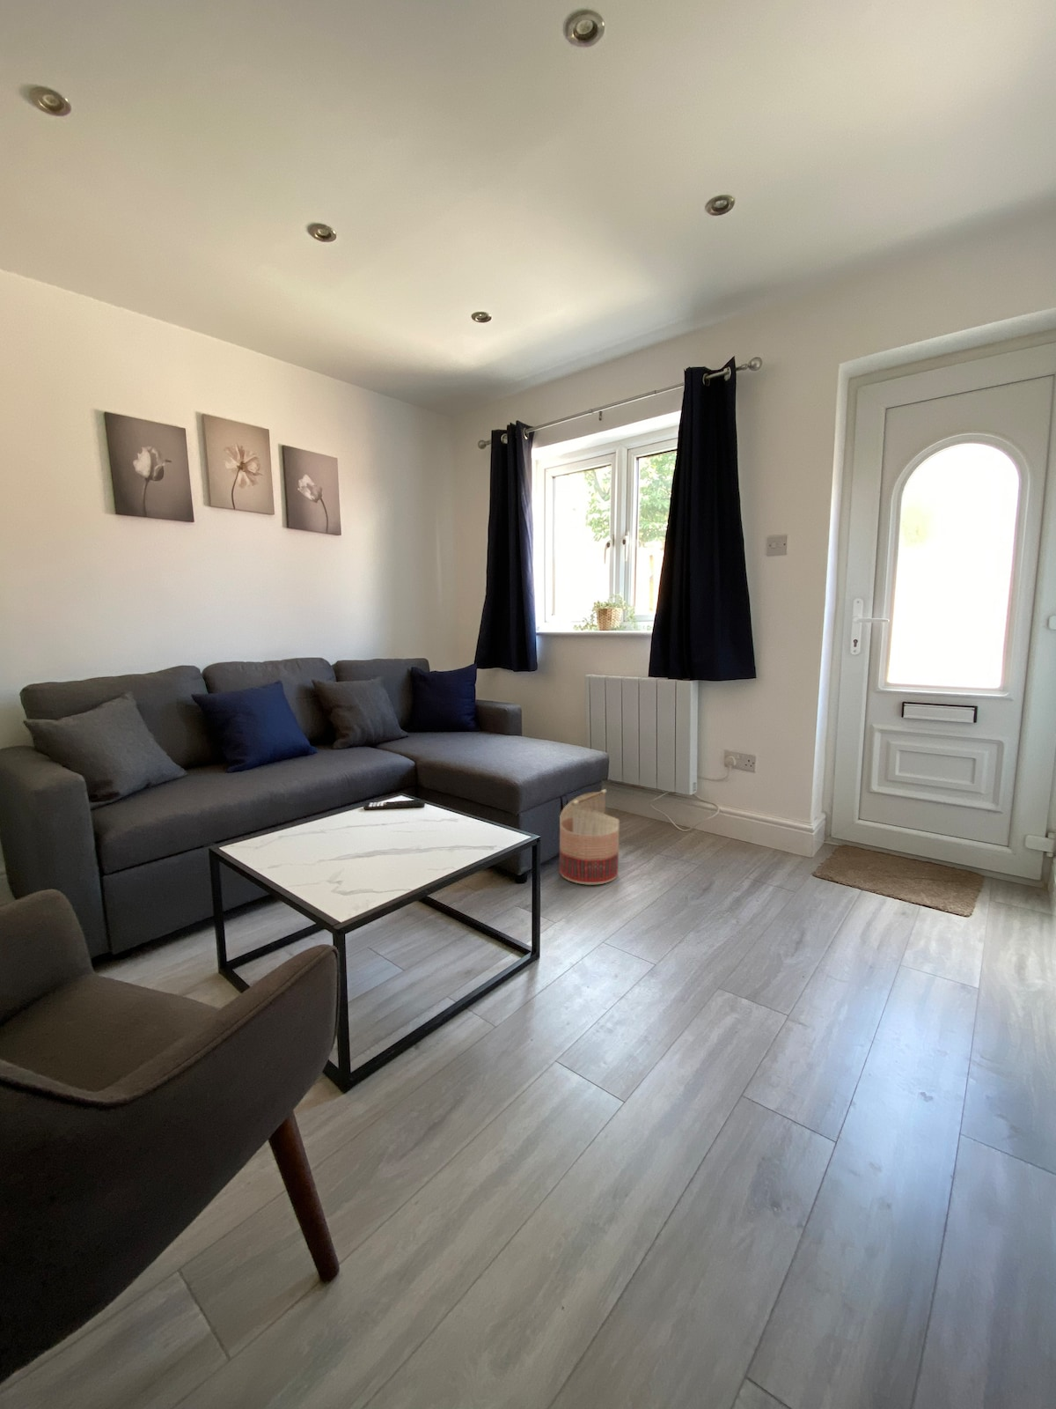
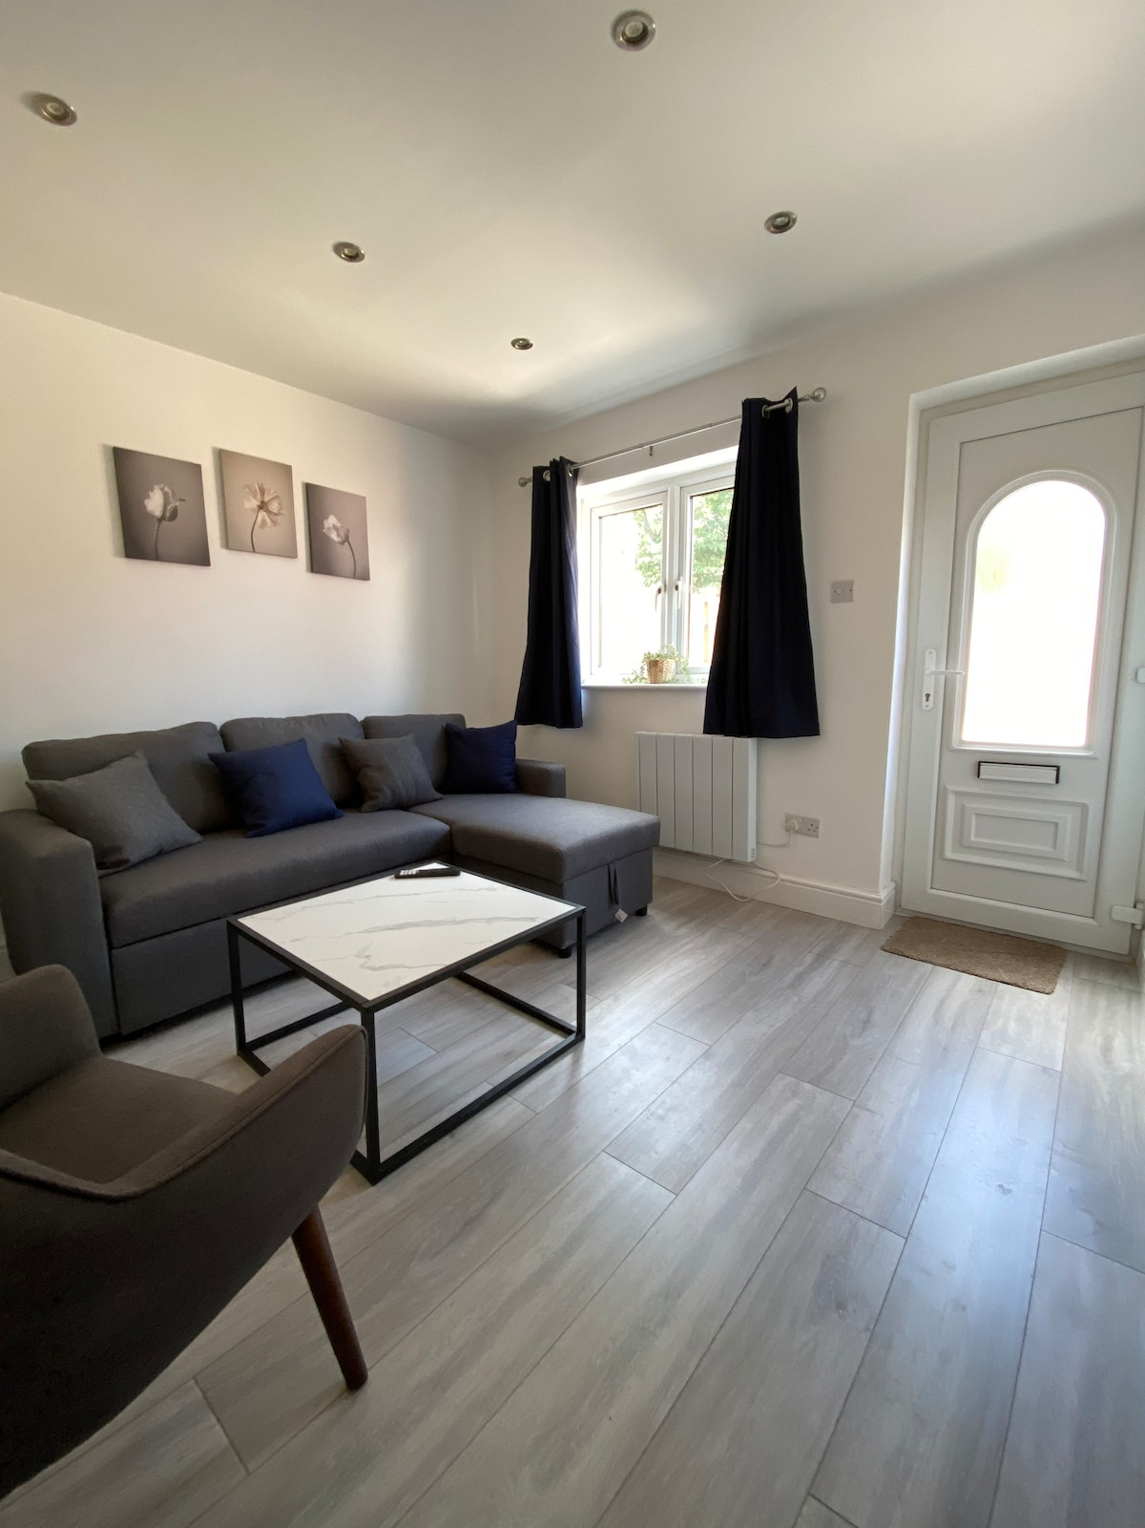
- basket [559,788,620,885]
